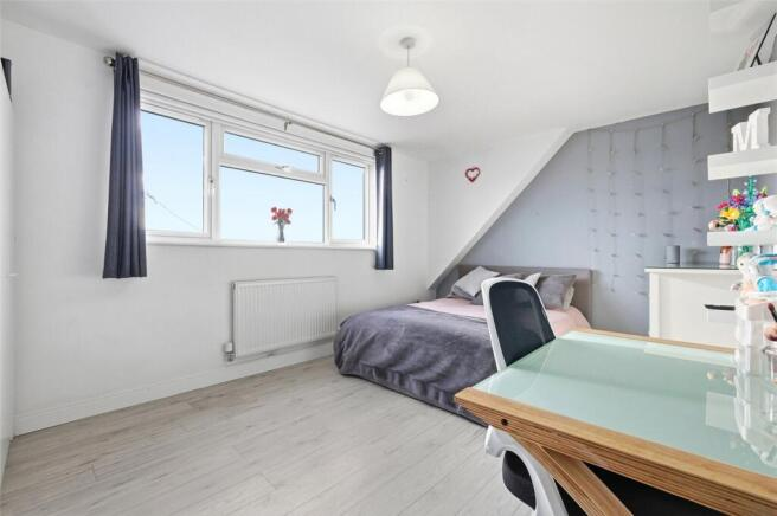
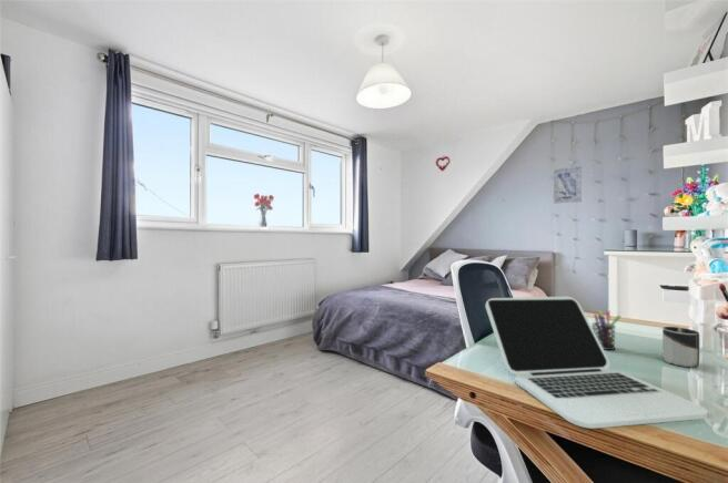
+ pen holder [592,309,621,351]
+ laptop [485,296,709,430]
+ cup [661,326,700,368]
+ wall art [553,165,583,205]
